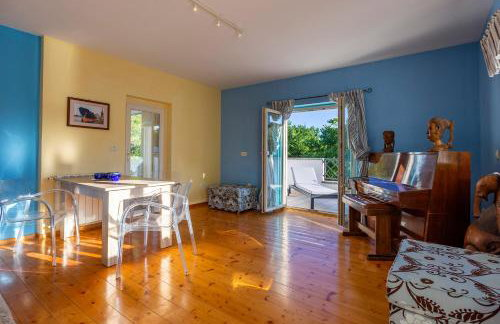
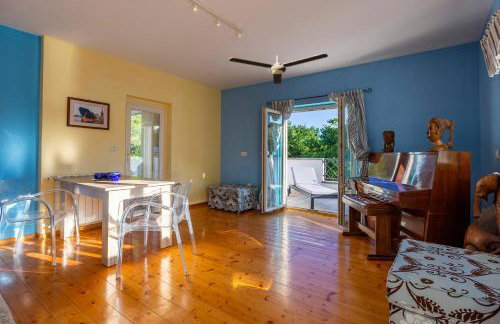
+ ceiling fan [228,52,329,85]
